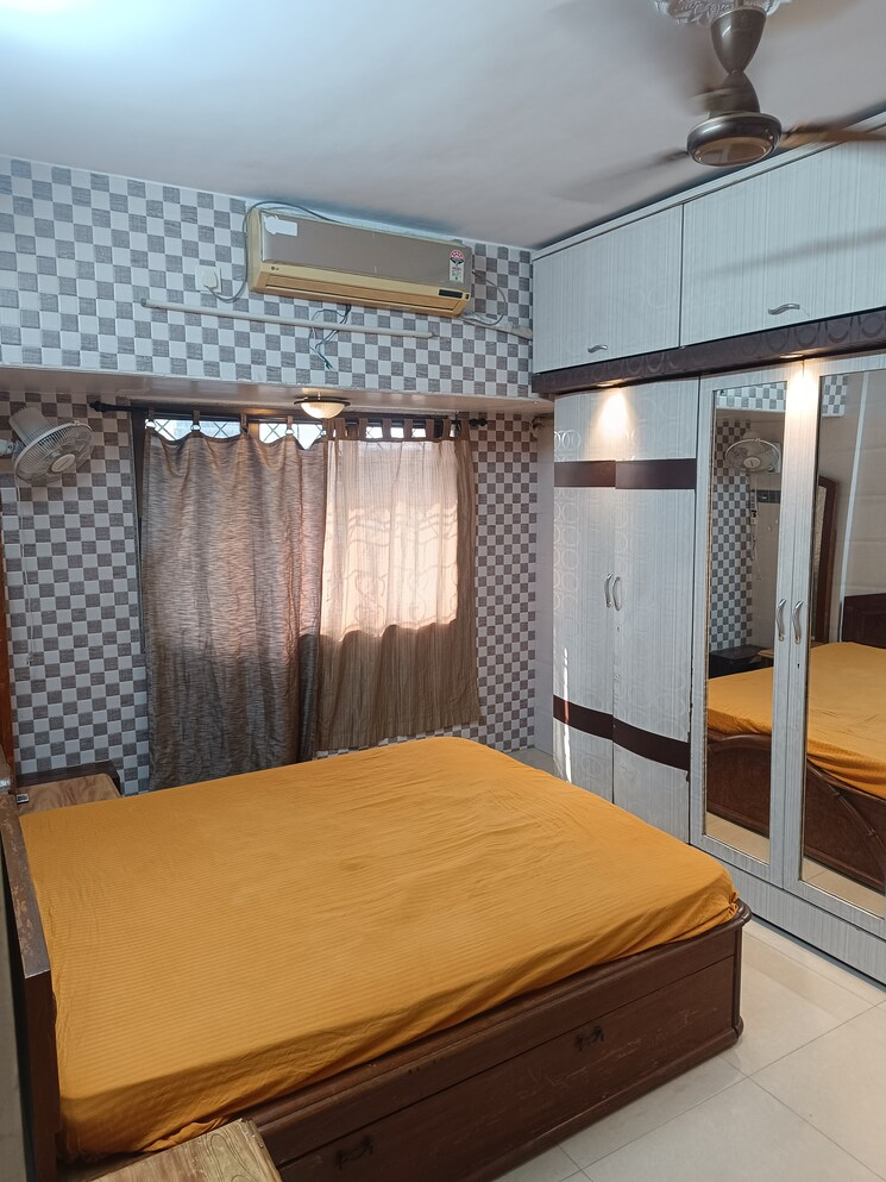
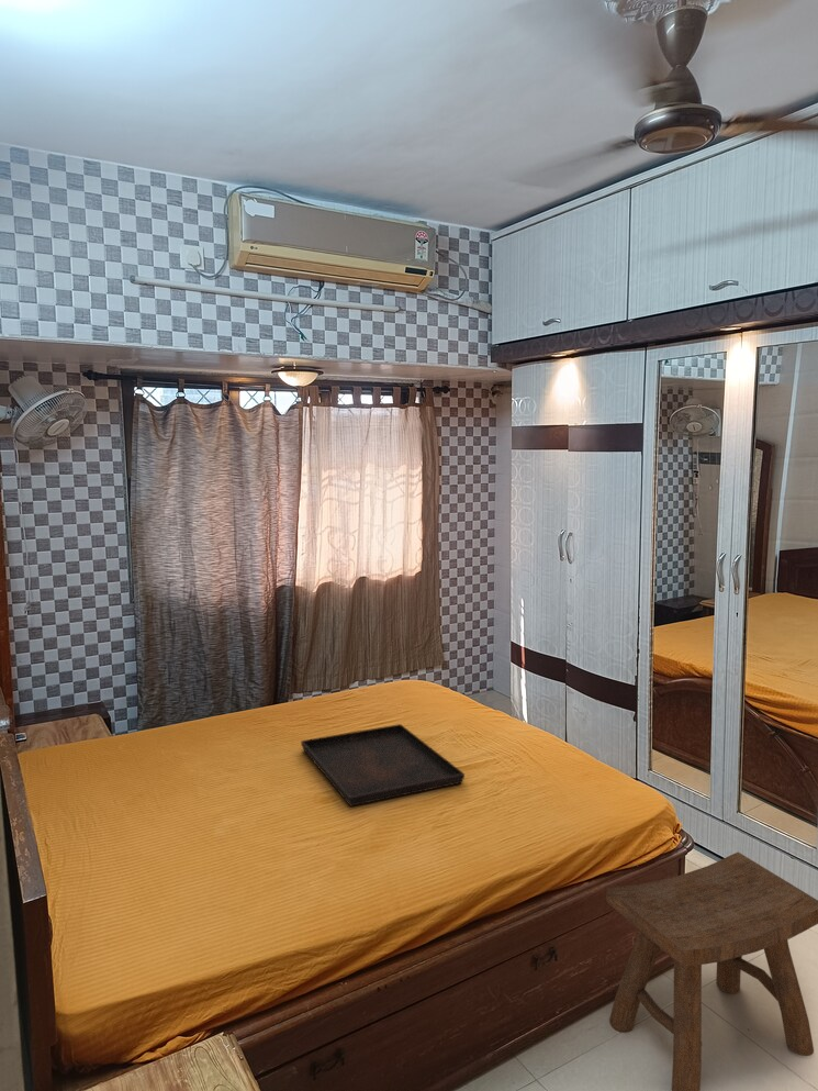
+ stool [605,851,818,1091]
+ serving tray [300,723,466,808]
